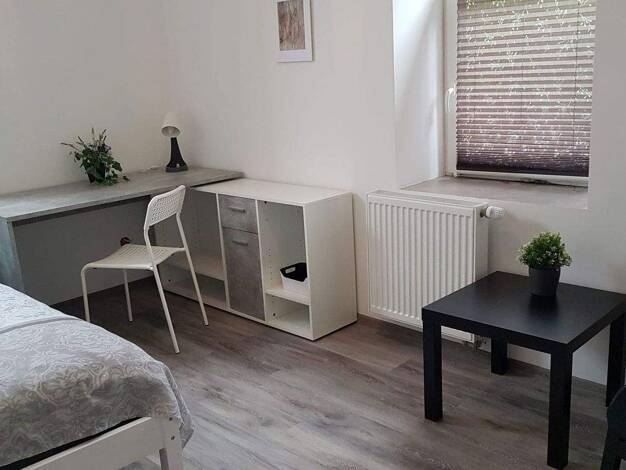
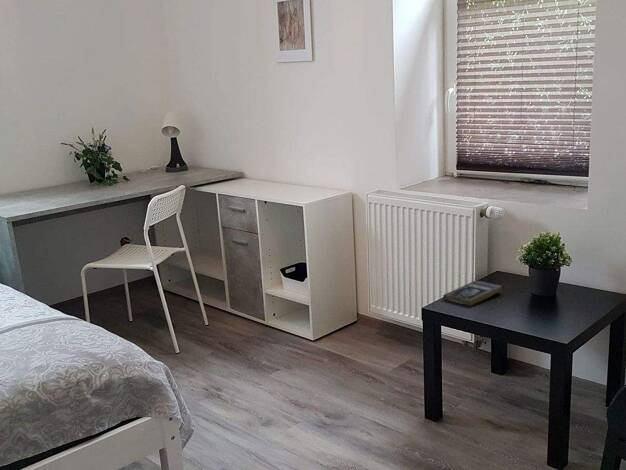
+ book [442,279,503,307]
